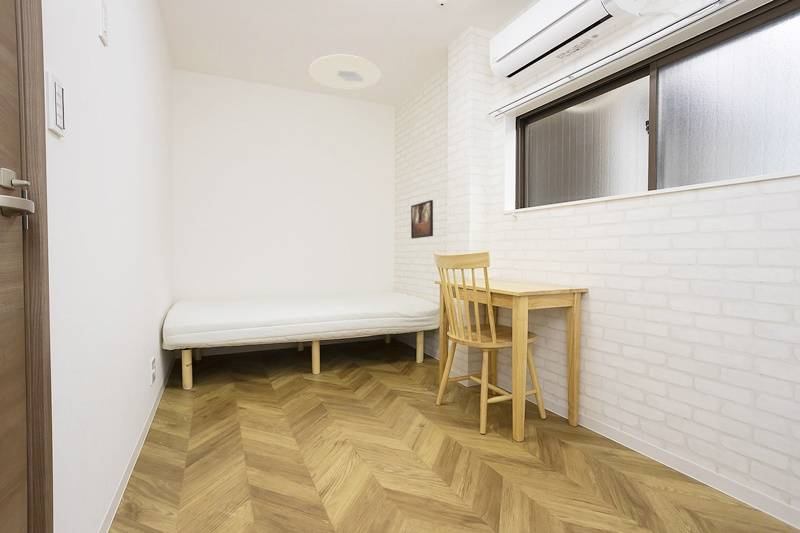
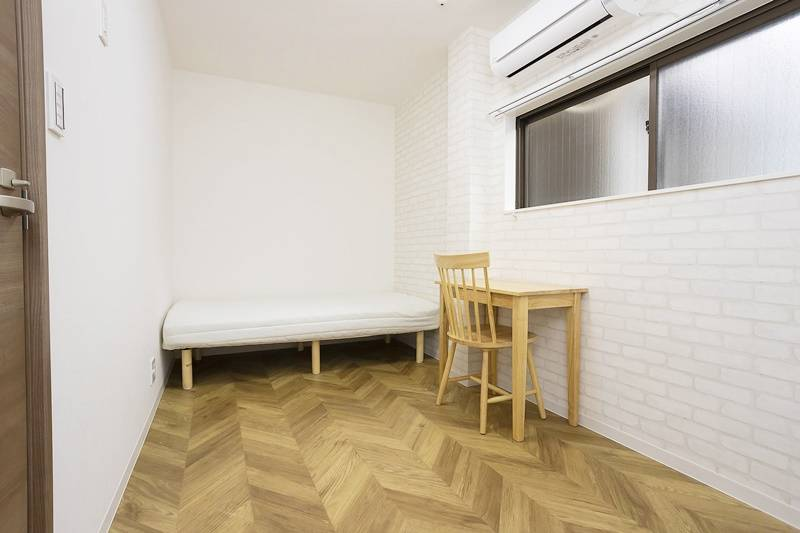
- ceiling light [308,54,382,91]
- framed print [410,199,434,240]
